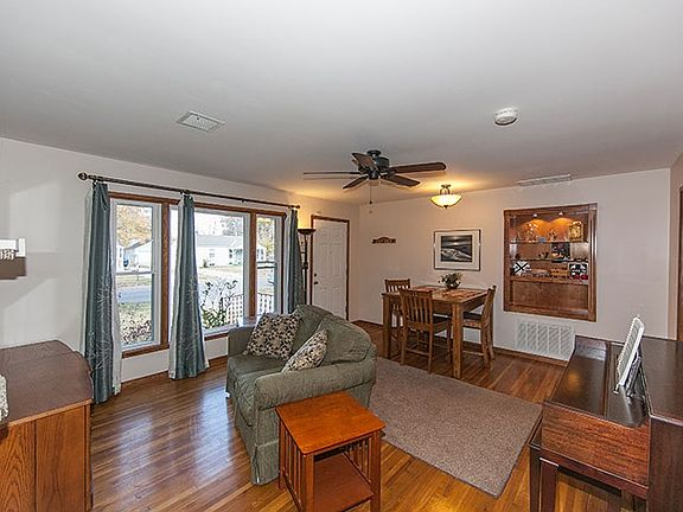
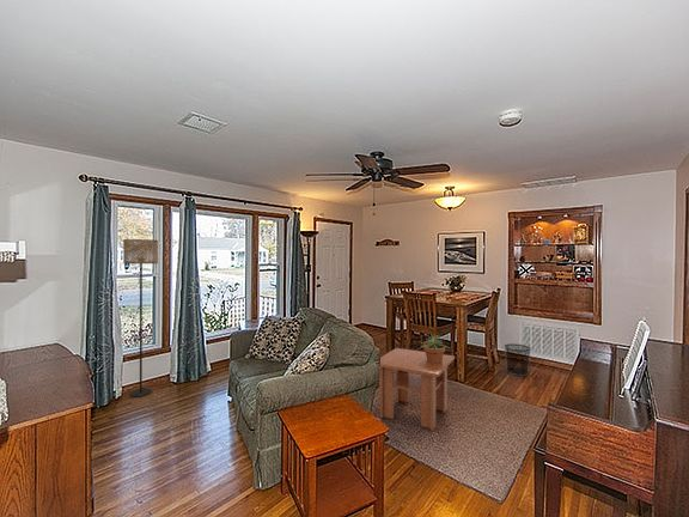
+ floor lamp [122,238,159,399]
+ potted plant [419,333,451,363]
+ waste bin [504,342,532,377]
+ coffee table [379,347,456,432]
